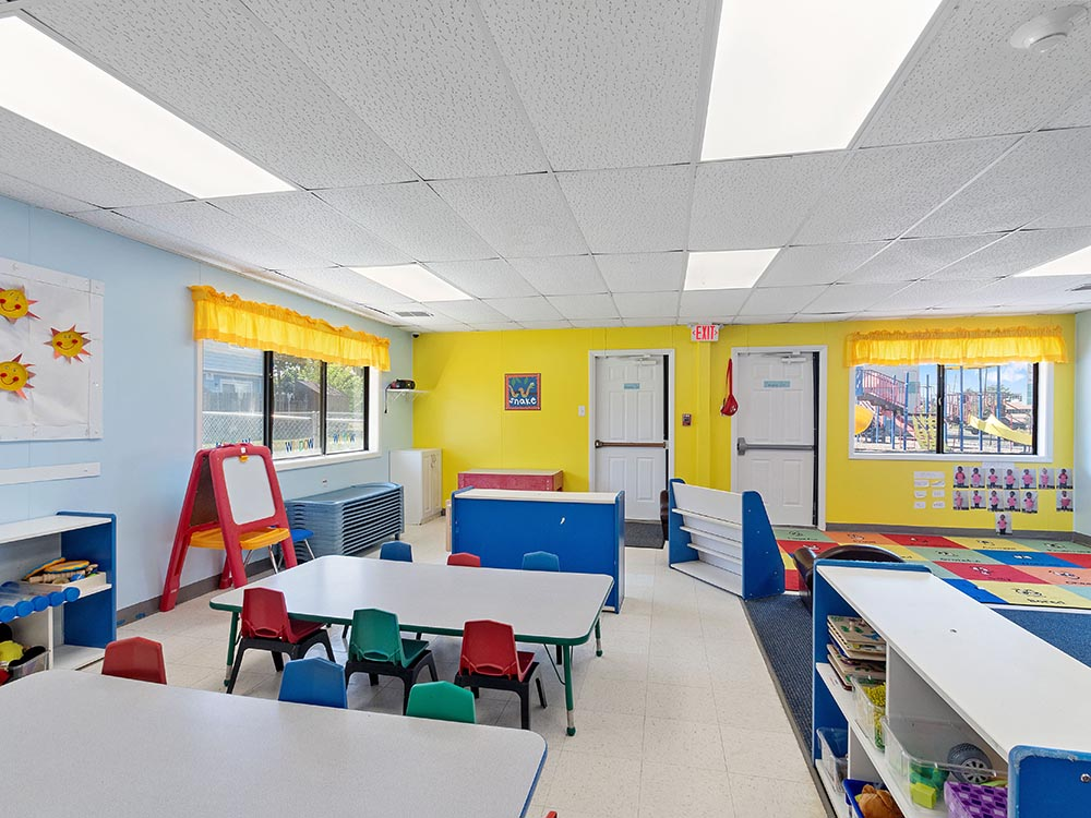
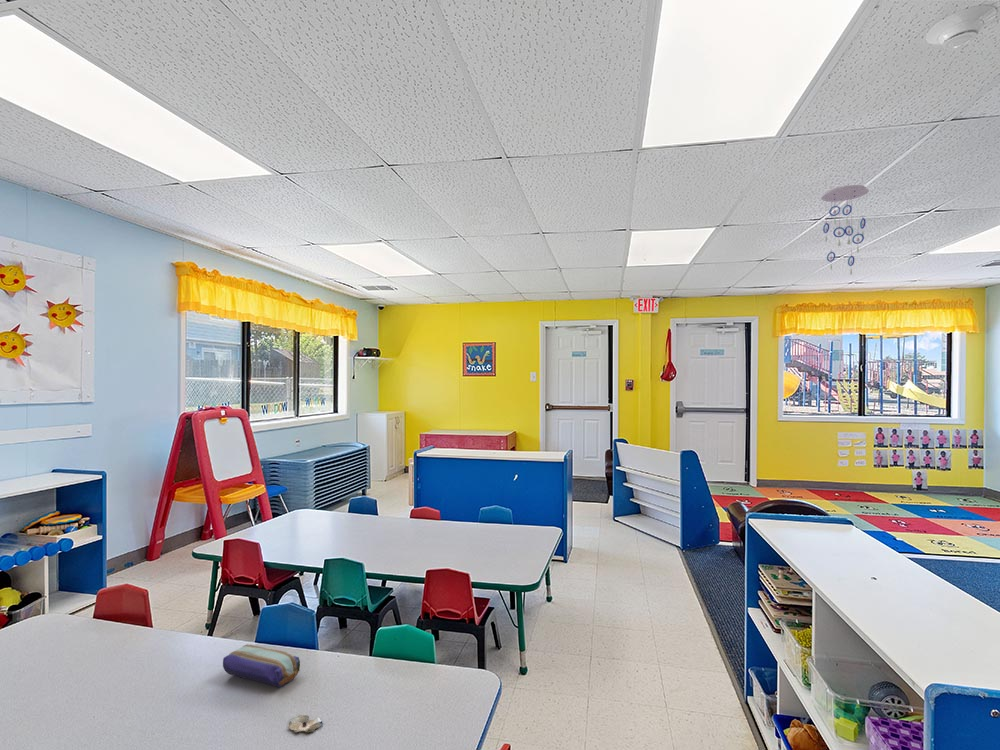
+ ceiling mobile [820,184,870,276]
+ pencil case [222,643,301,688]
+ toy animal [288,714,323,734]
